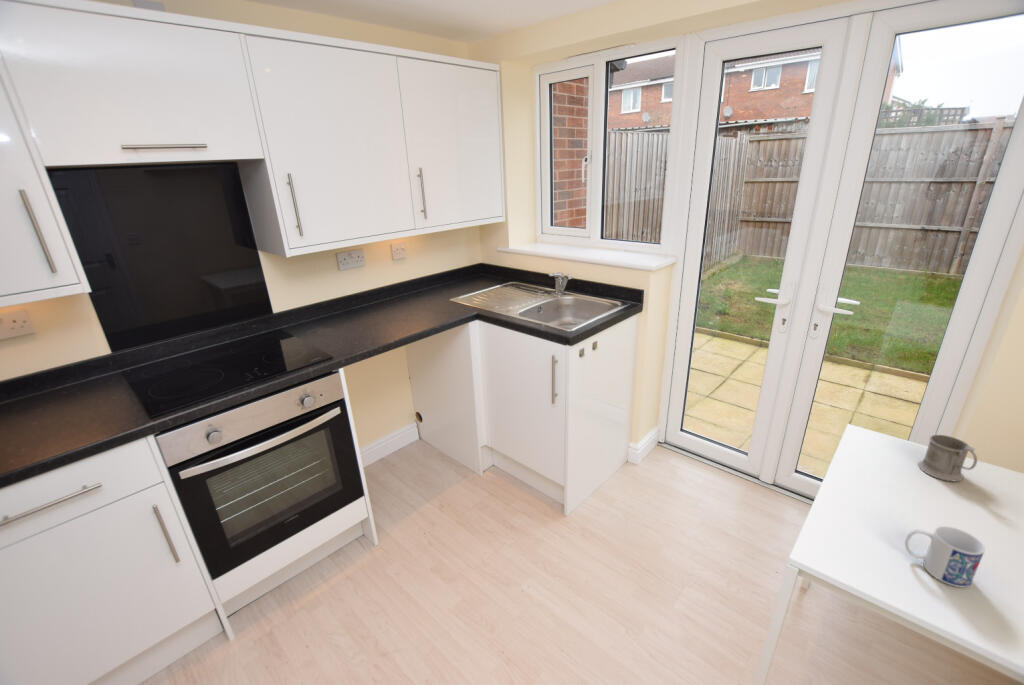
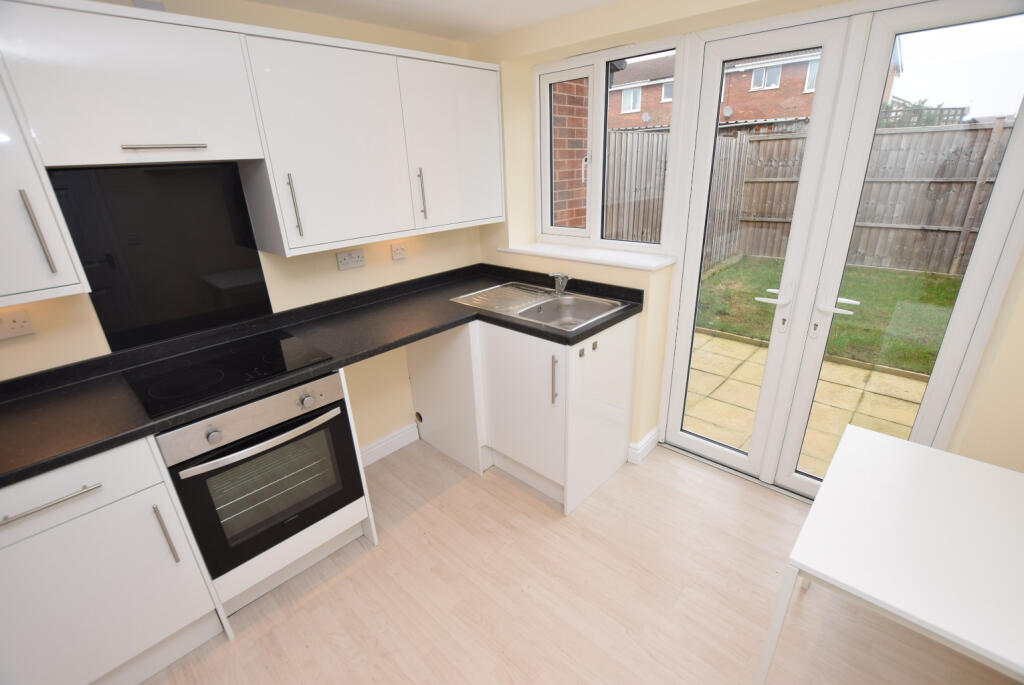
- mug [904,525,986,588]
- mug [917,434,978,482]
